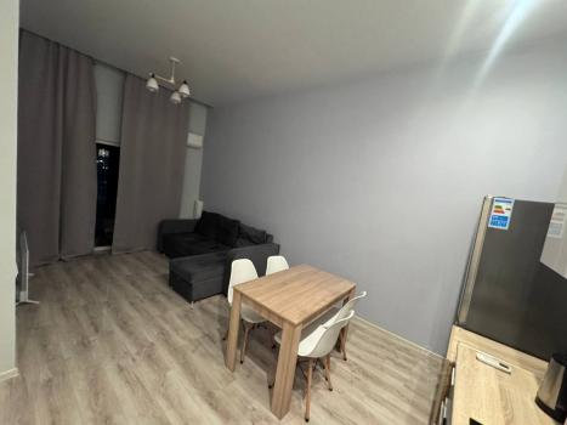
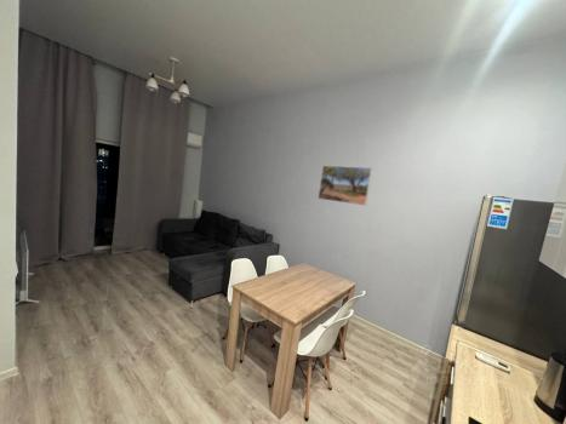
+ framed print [316,165,373,207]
